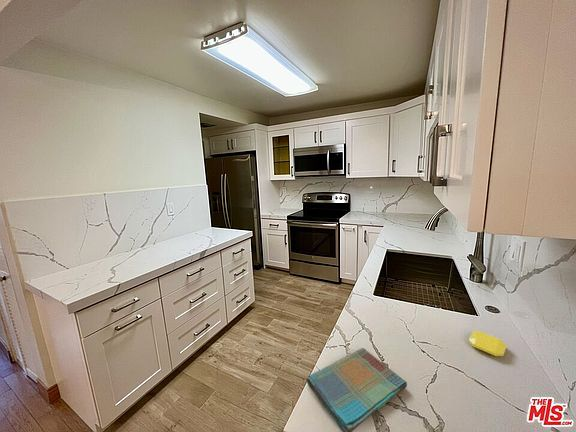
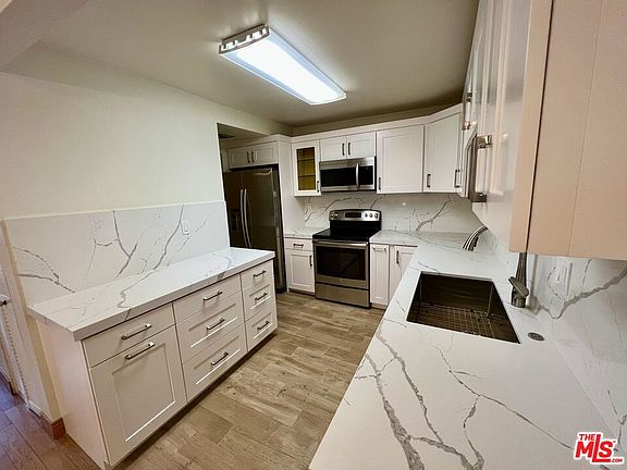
- soap bar [468,330,508,357]
- dish towel [305,347,408,432]
